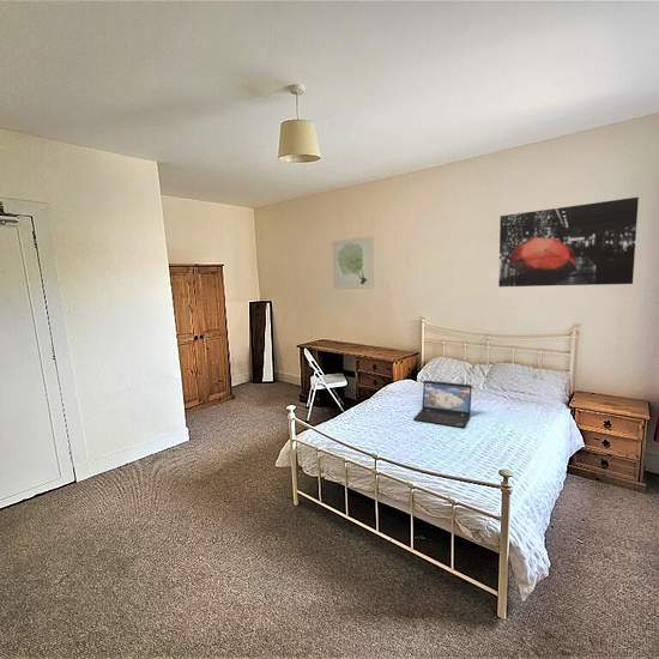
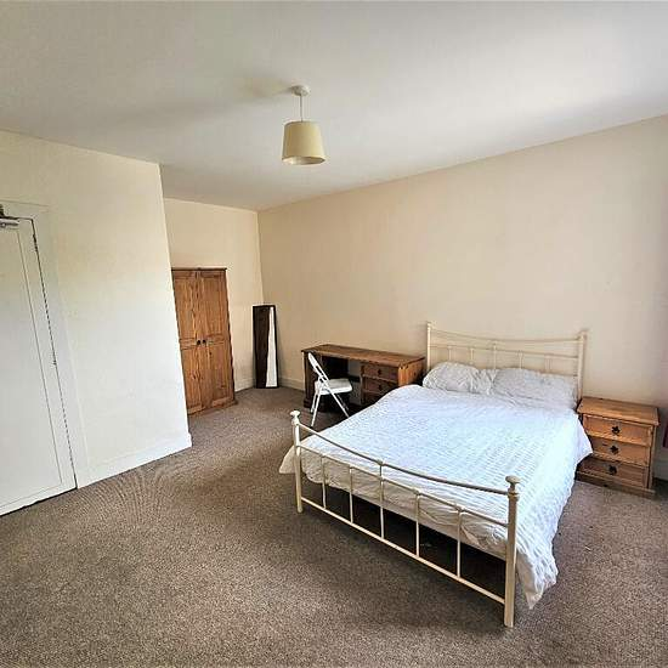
- wall art [497,197,640,288]
- wall art [331,235,375,290]
- laptop [412,380,473,429]
